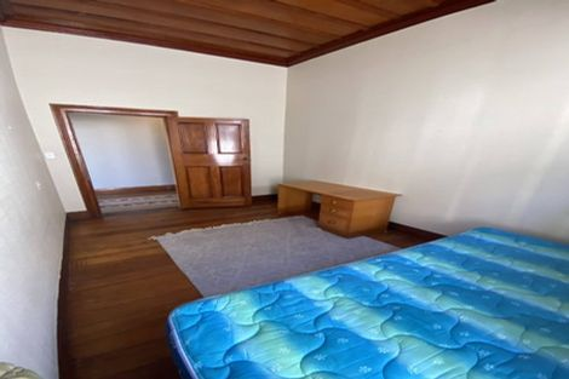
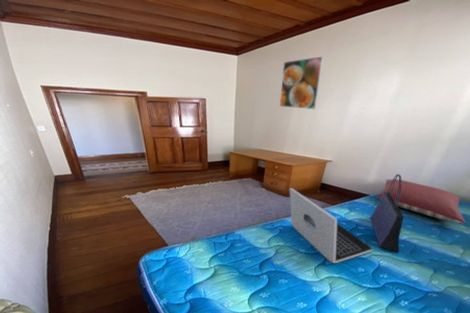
+ laptop [289,187,373,264]
+ pillow [375,178,466,224]
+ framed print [279,55,325,110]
+ tote bag [370,173,404,253]
